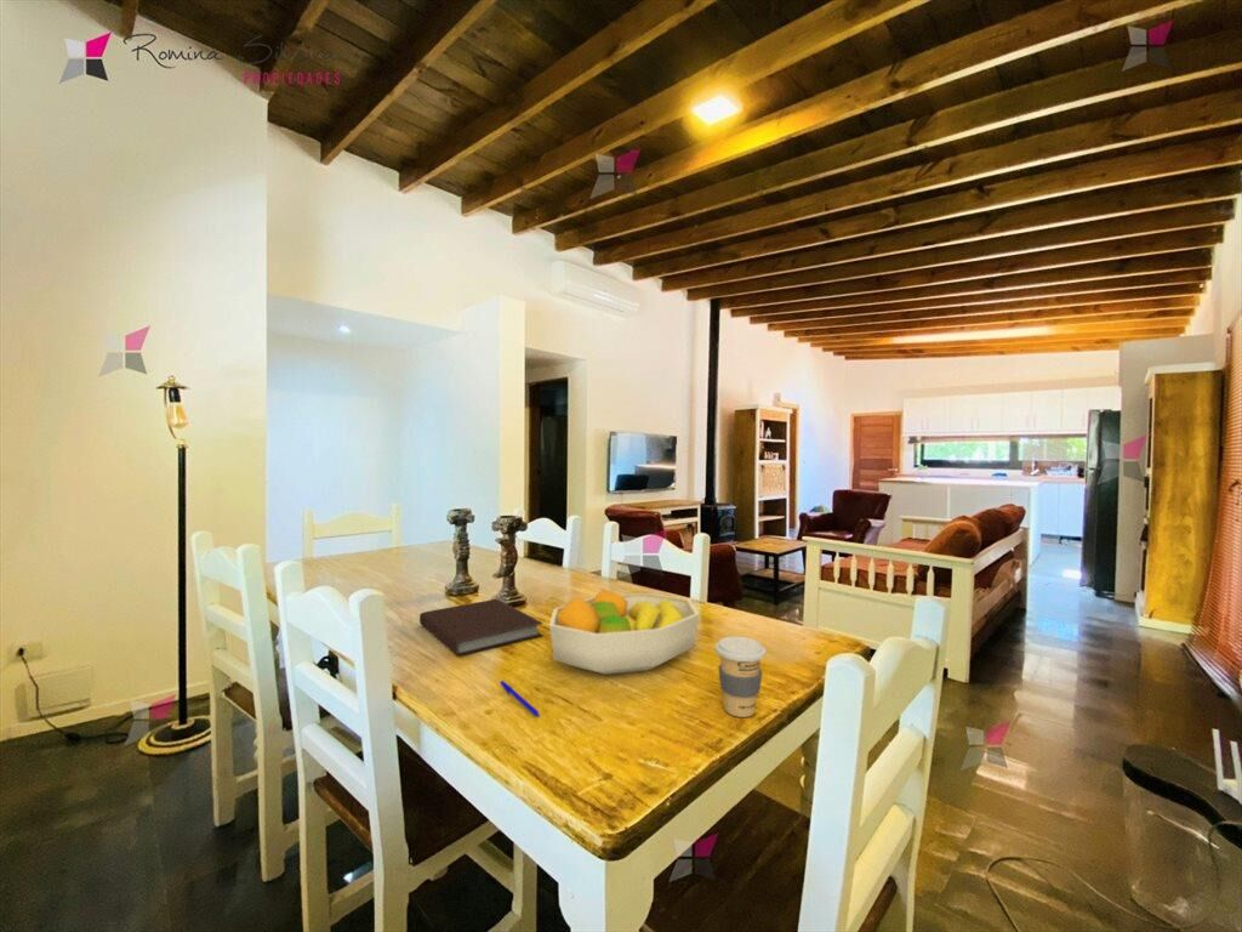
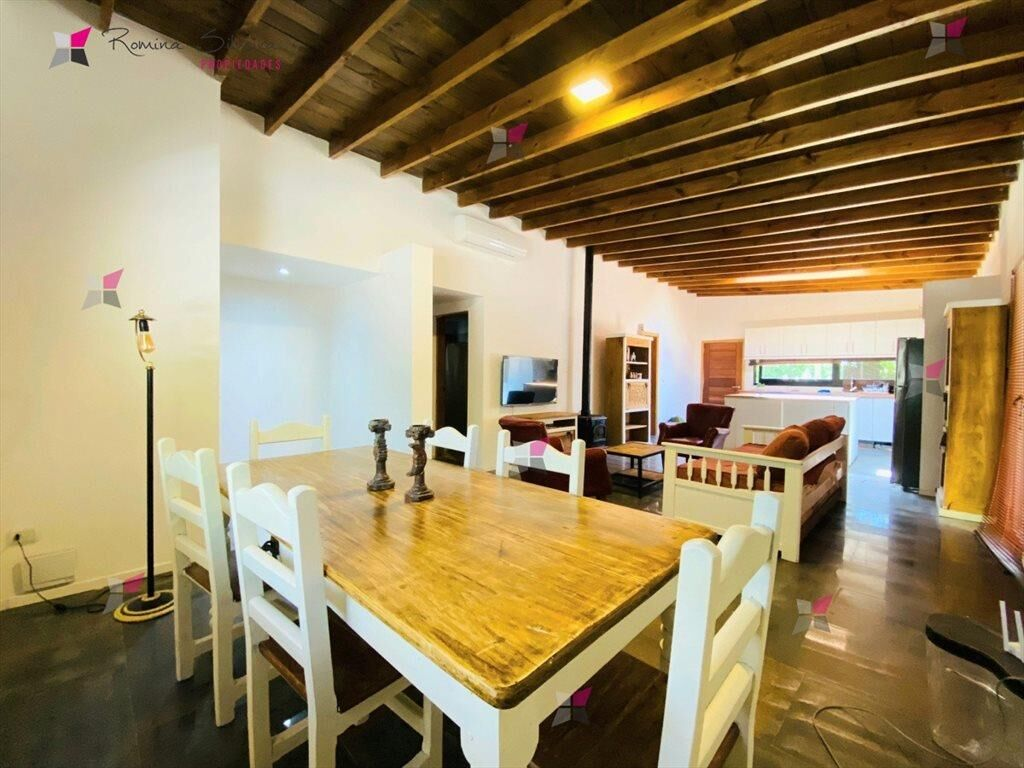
- fruit bowl [548,587,700,676]
- pen [498,680,541,717]
- coffee cup [714,636,767,718]
- notebook [418,598,545,657]
